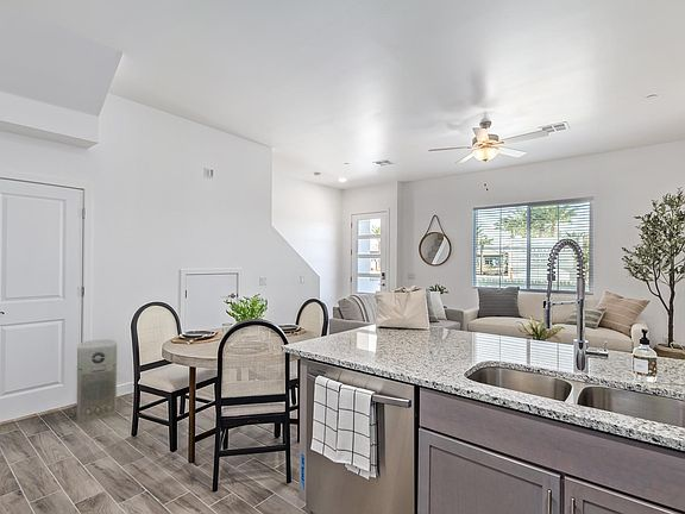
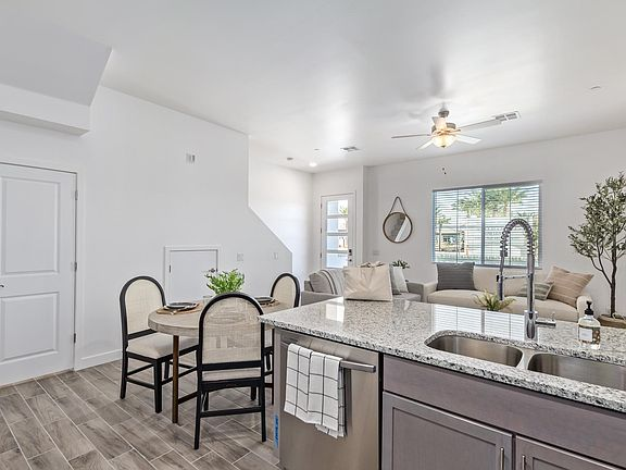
- air purifier [76,338,118,422]
